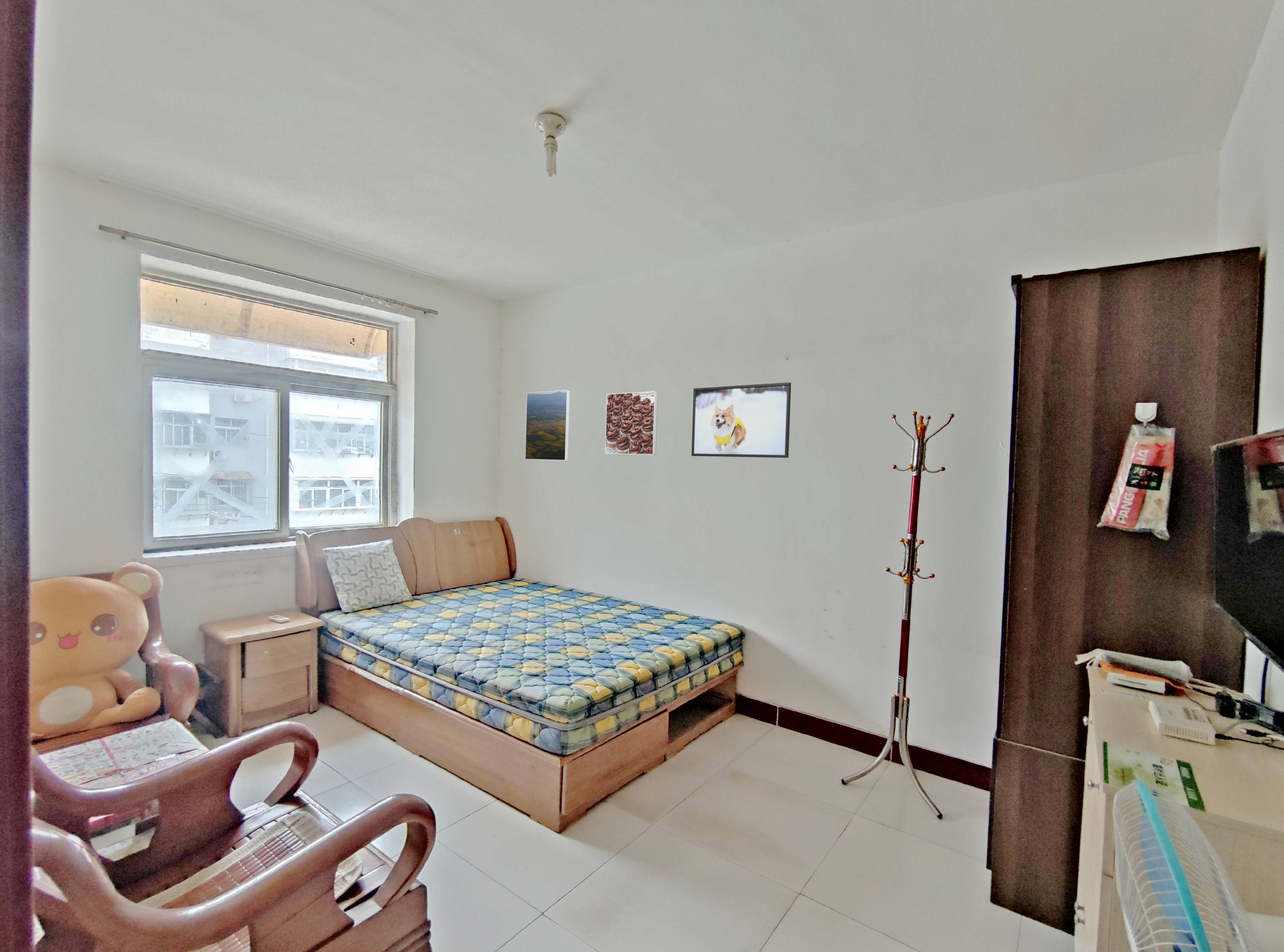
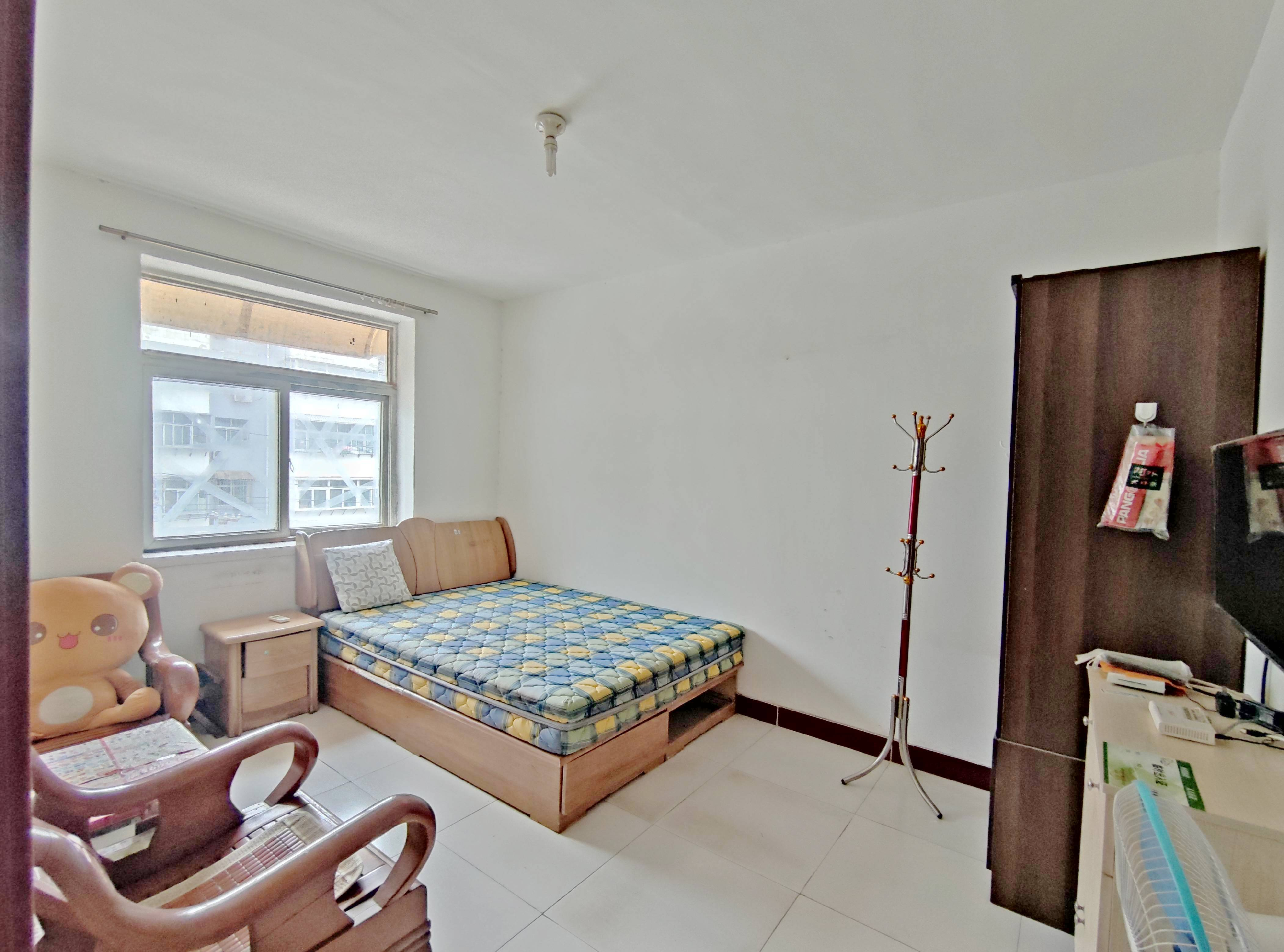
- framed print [524,389,571,461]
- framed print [605,391,658,455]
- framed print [691,382,792,458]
